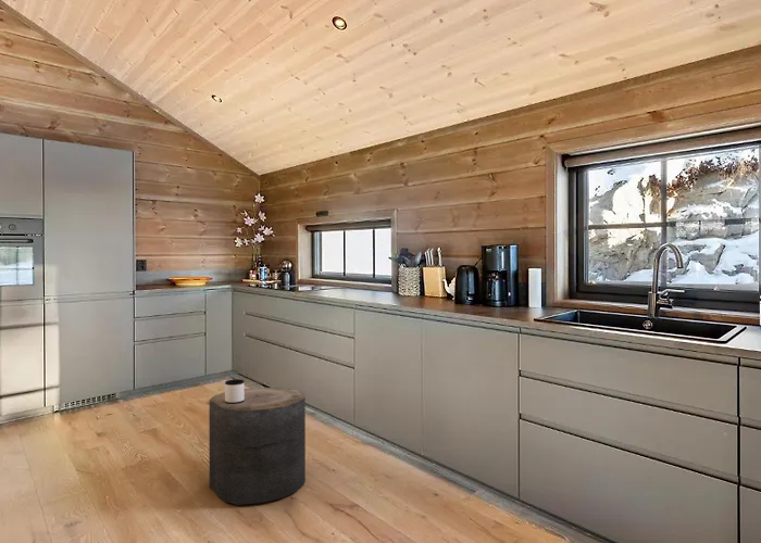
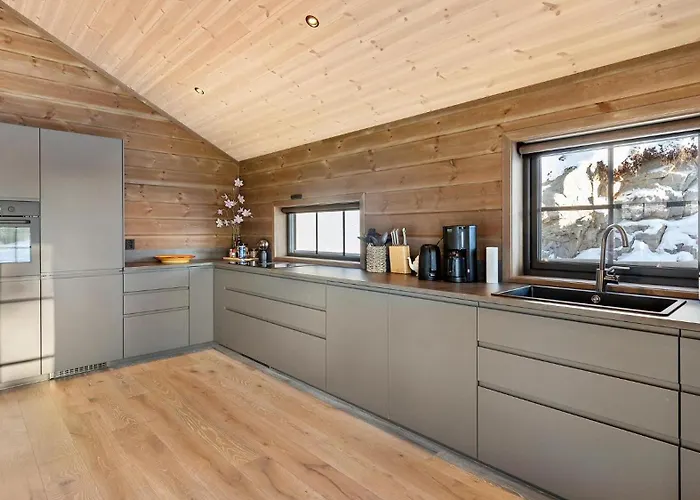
- mug [224,378,246,404]
- stool [209,387,307,506]
